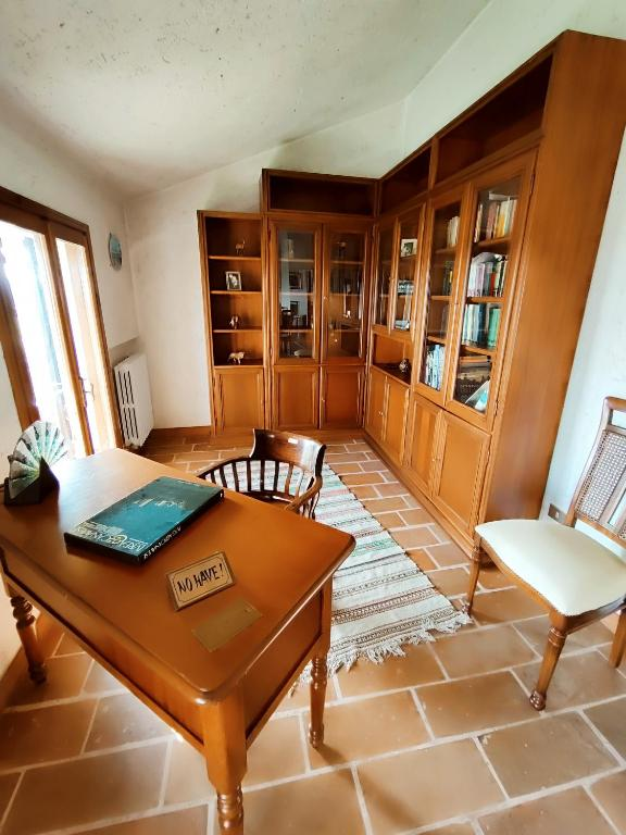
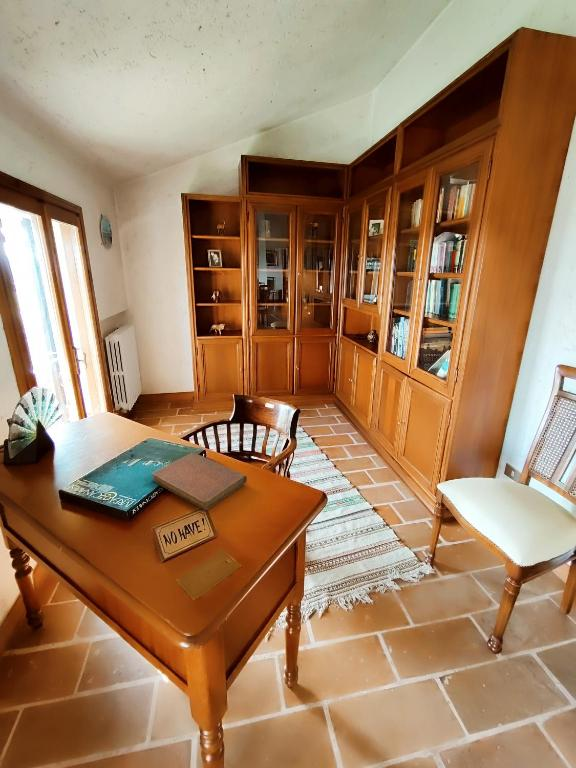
+ notebook [151,452,248,511]
